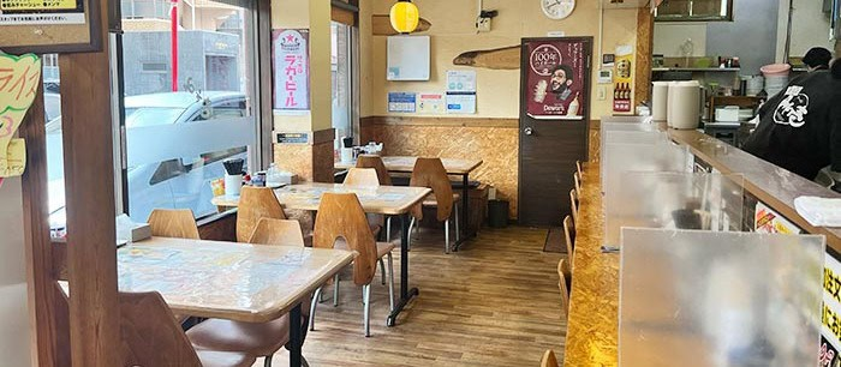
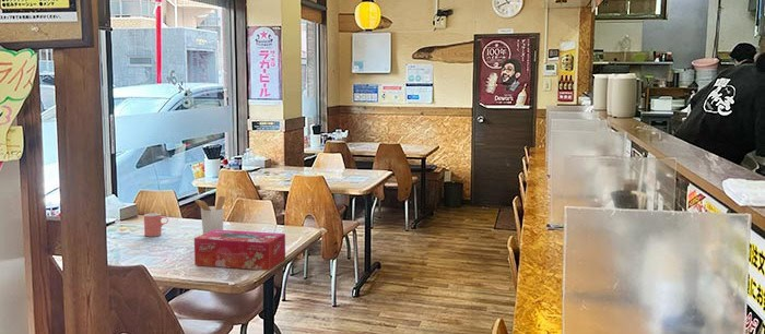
+ utensil holder [193,195,226,235]
+ tissue box [193,229,286,272]
+ cup [143,212,169,237]
